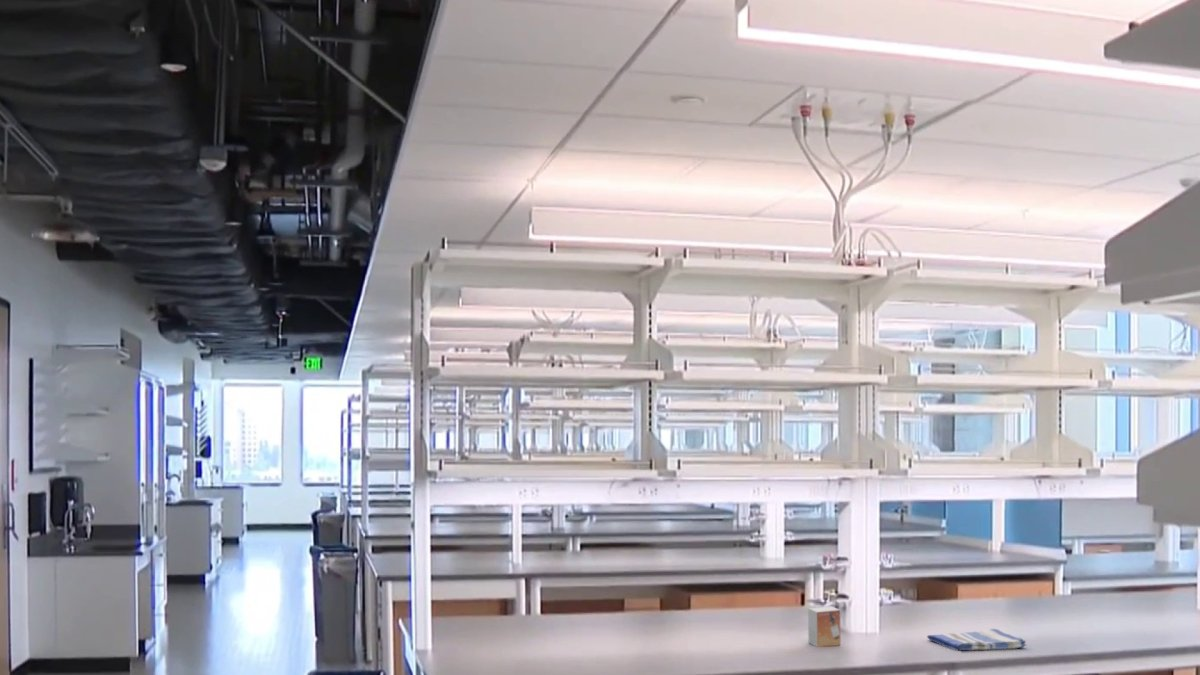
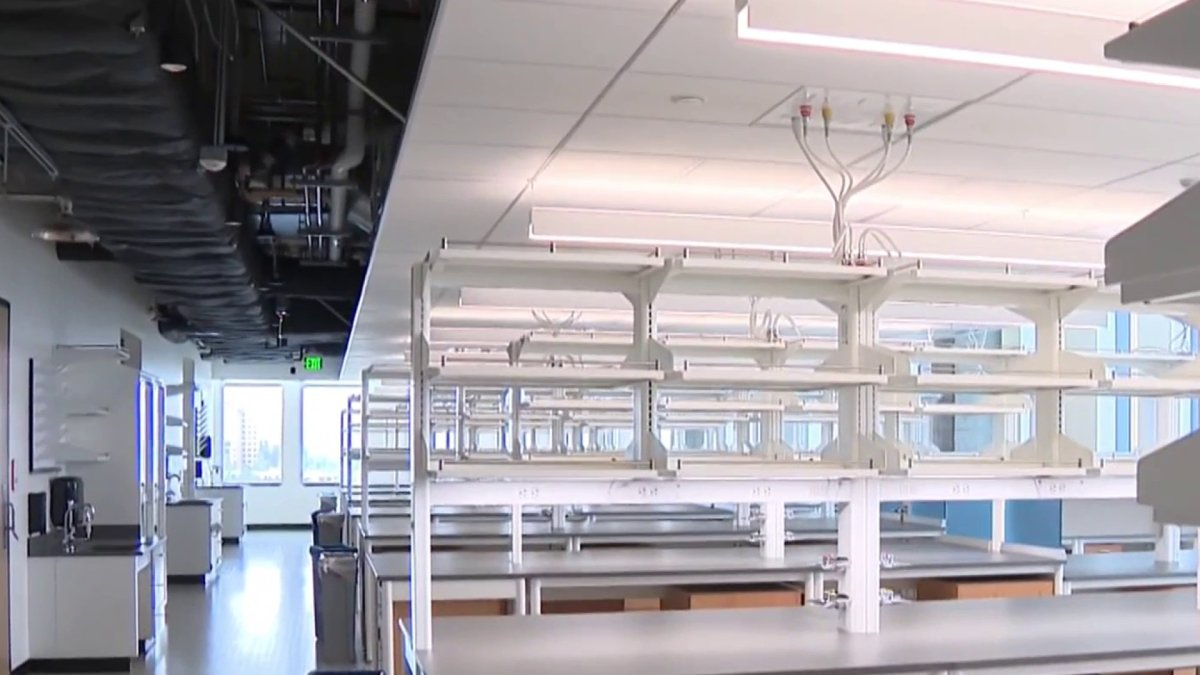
- small box [807,605,842,648]
- dish towel [926,628,1027,652]
